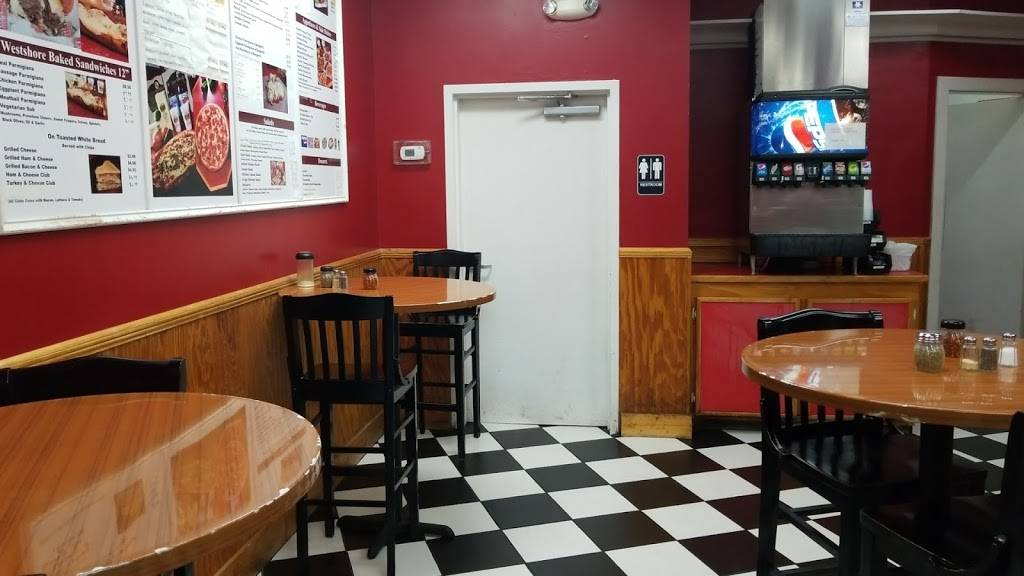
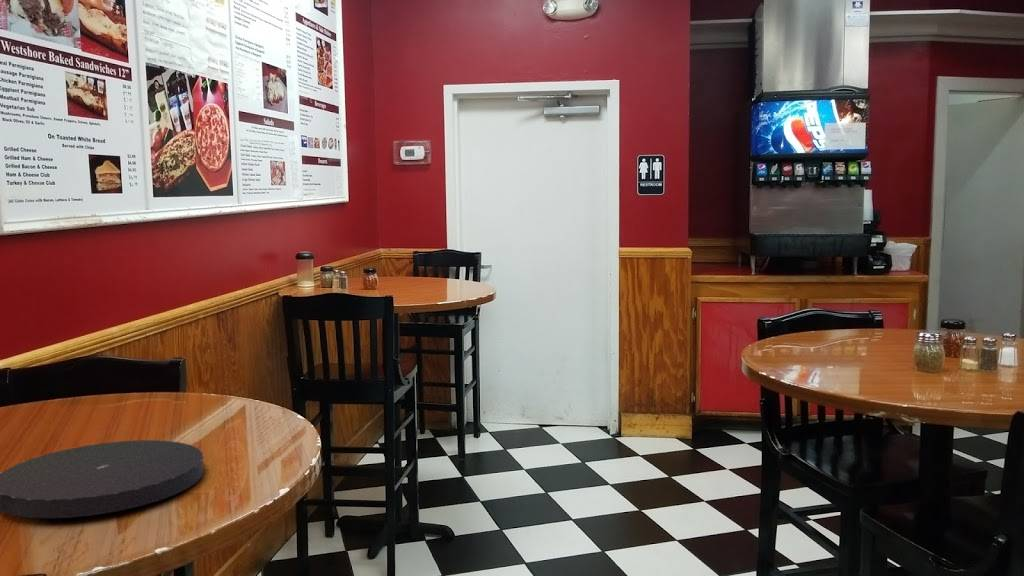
+ plate [0,439,205,519]
